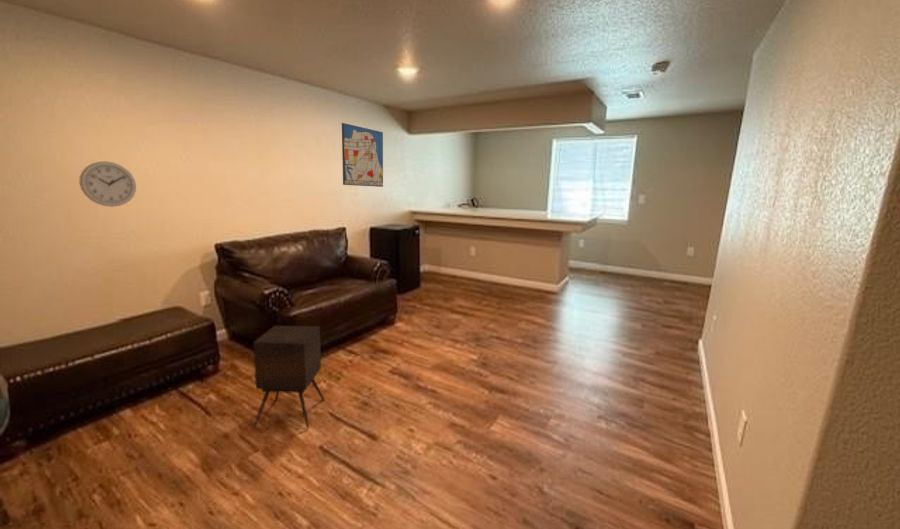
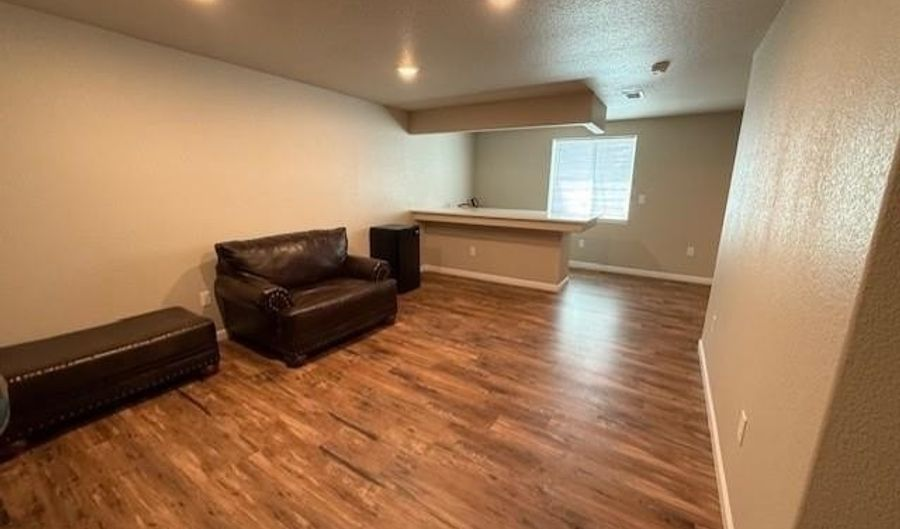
- wall clock [78,161,137,208]
- side table [252,325,326,430]
- wall art [341,122,384,188]
